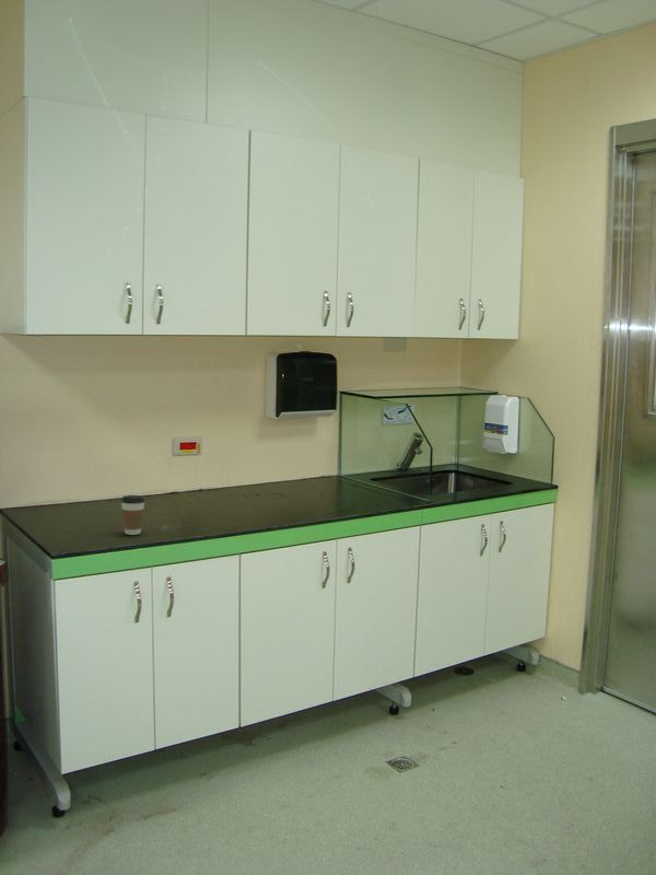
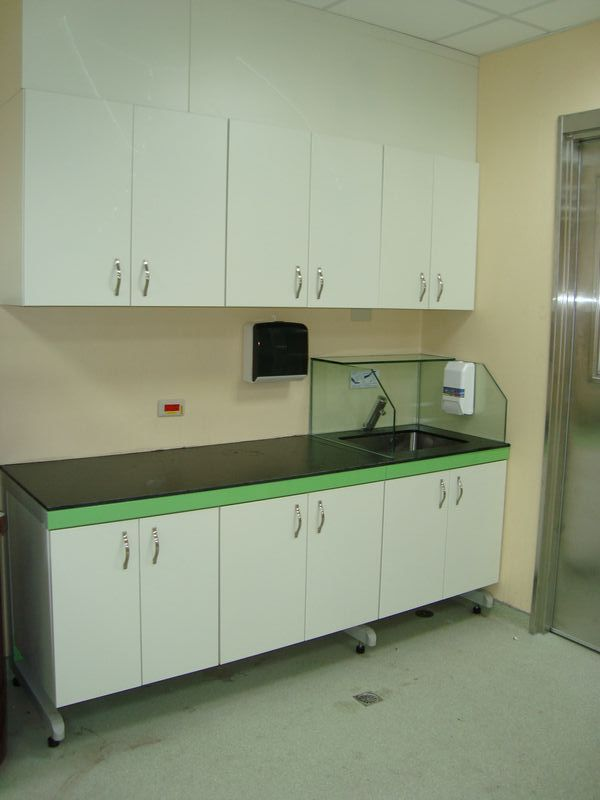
- coffee cup [120,494,145,536]
